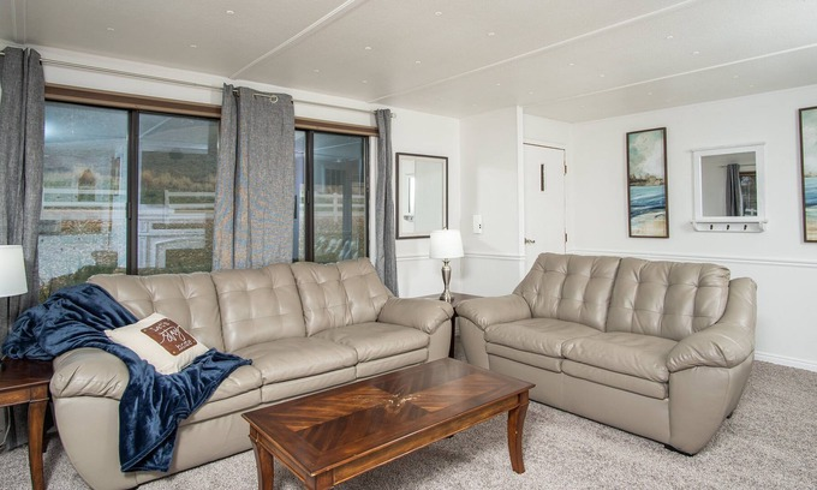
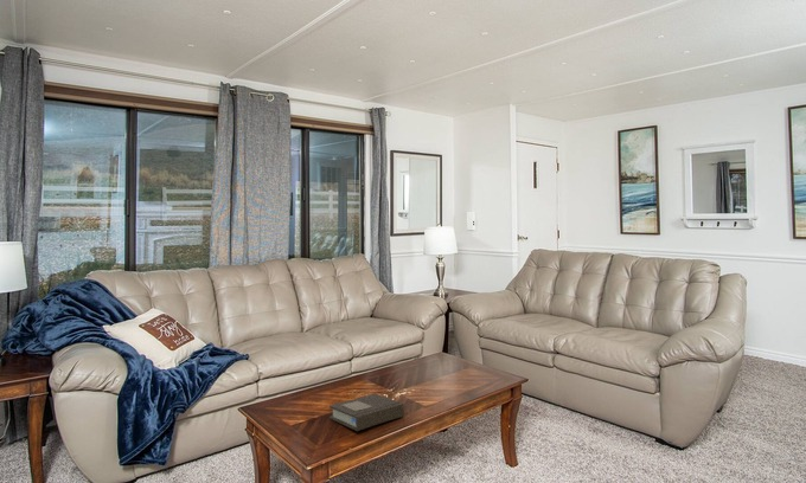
+ book [328,393,405,432]
